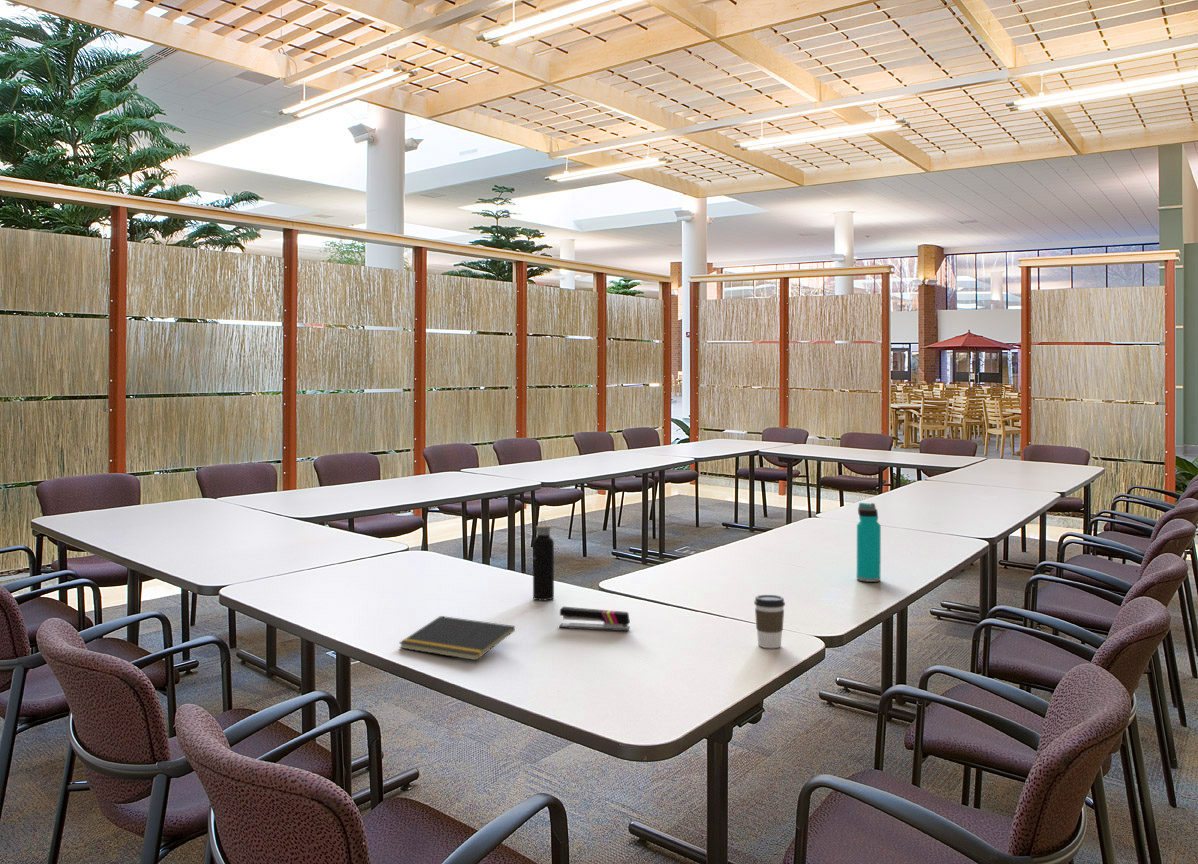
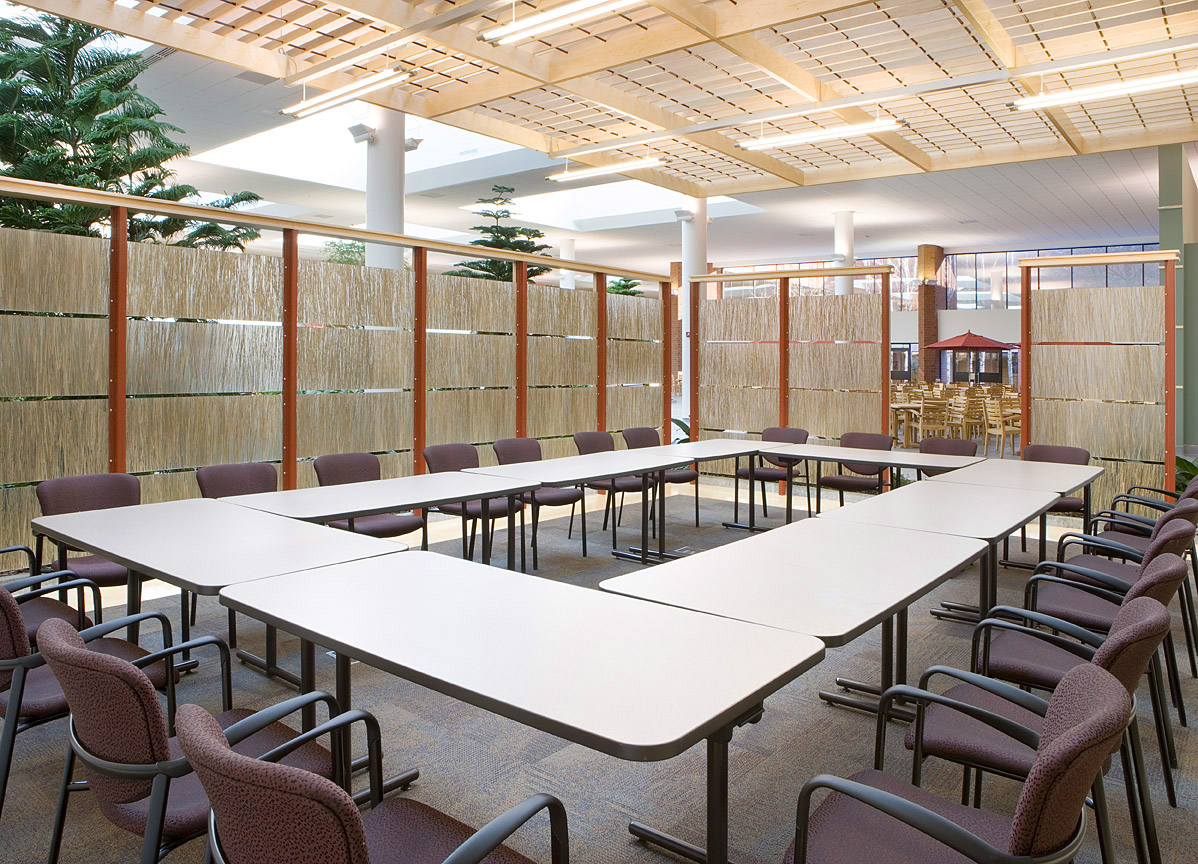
- stapler [558,606,631,632]
- water bottle [532,518,555,601]
- notepad [398,615,516,661]
- coffee cup [753,594,786,649]
- water bottle [856,502,882,583]
